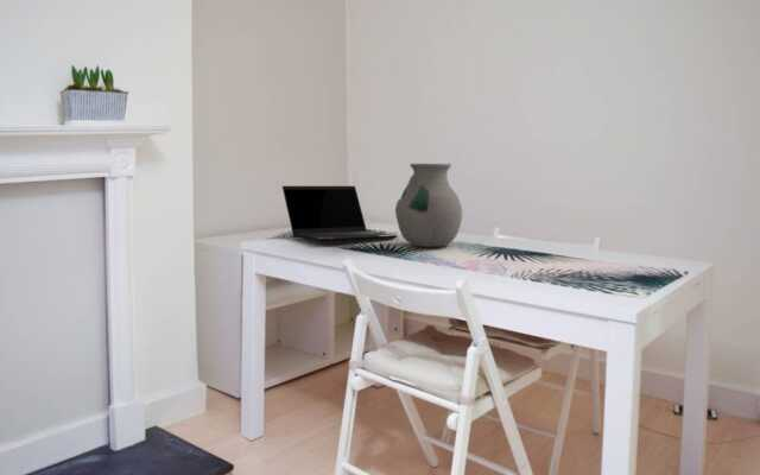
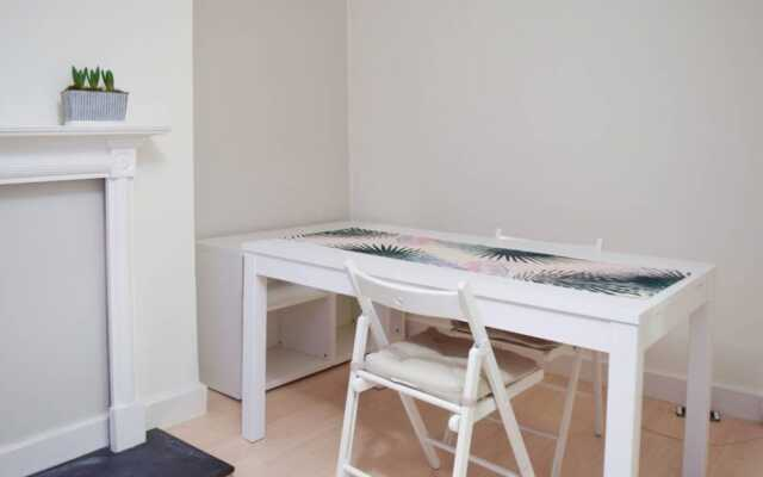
- vase [394,163,463,248]
- laptop computer [281,185,399,243]
